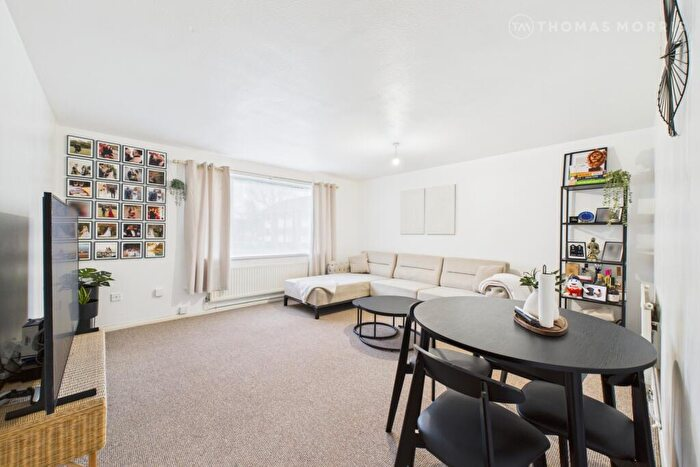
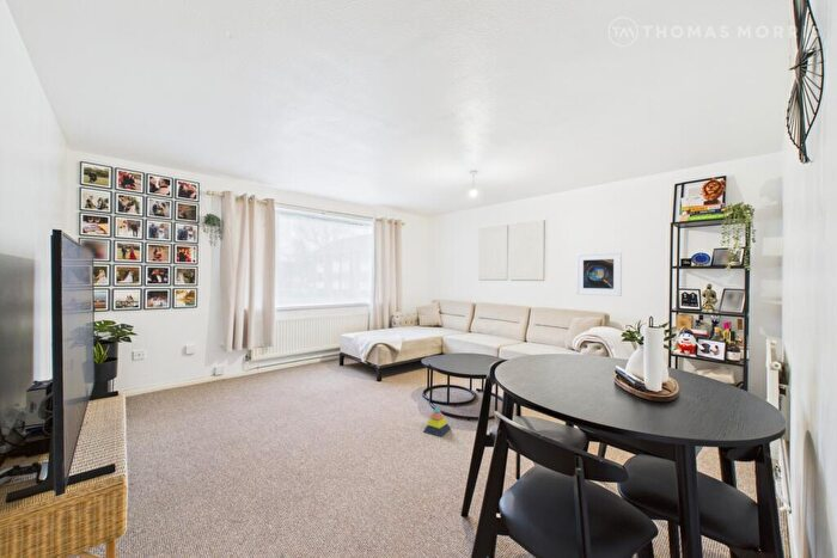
+ stacking toy [422,405,452,437]
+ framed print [575,251,623,298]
